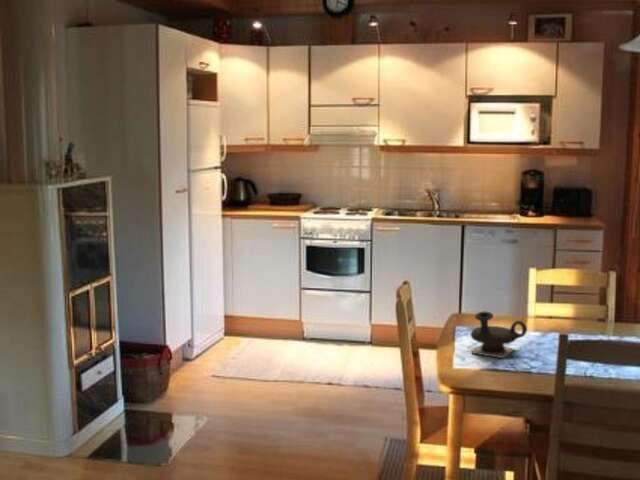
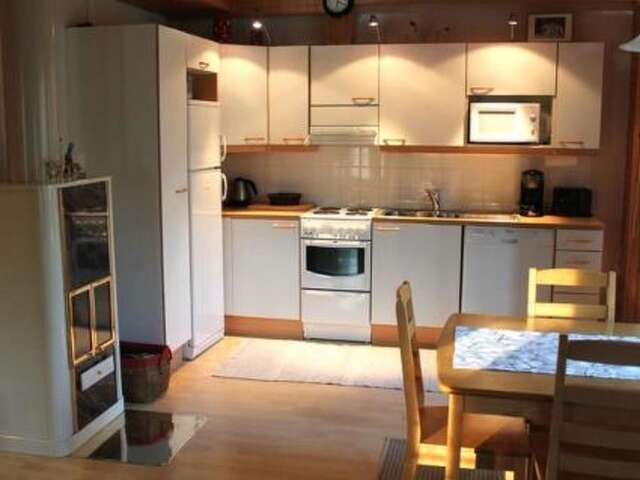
- teapot [469,311,528,359]
